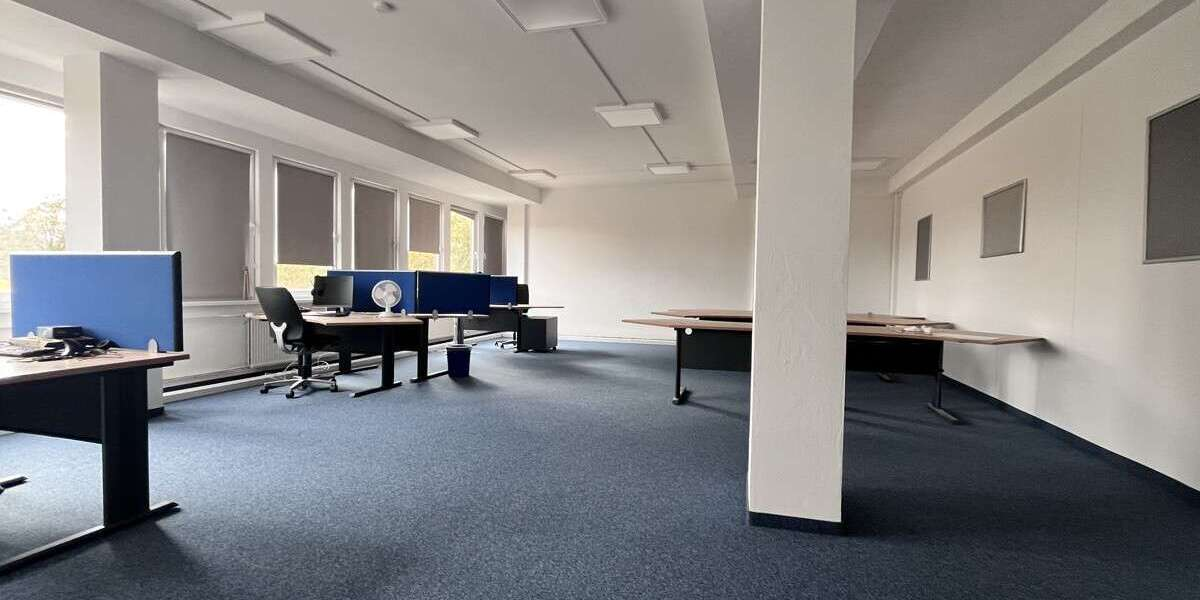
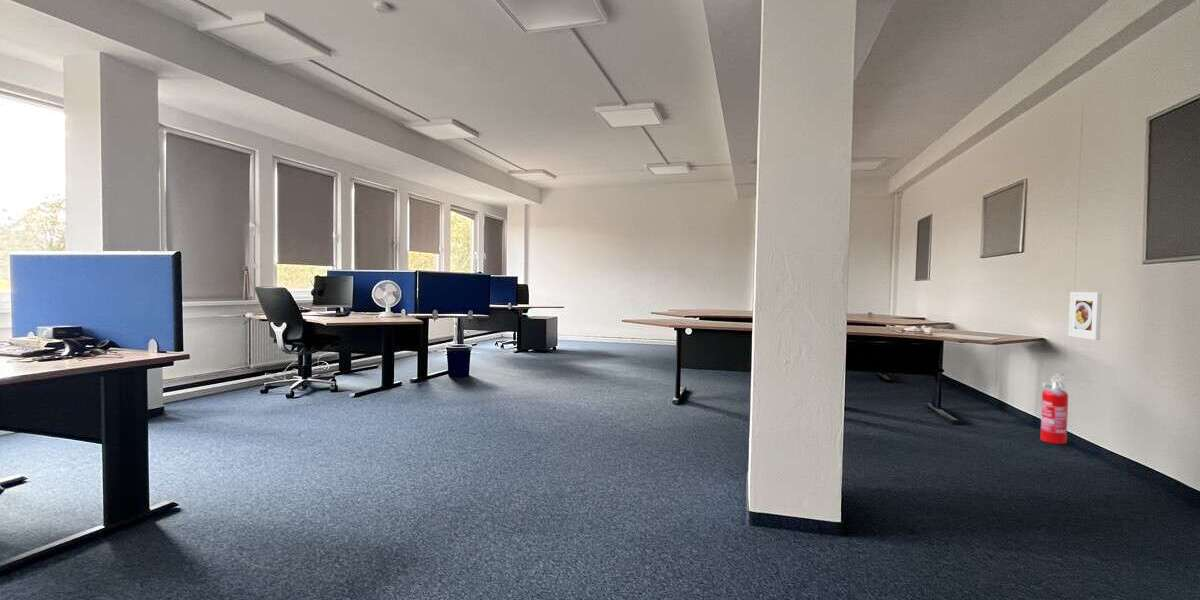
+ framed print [1068,291,1103,341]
+ fire extinguisher [1039,372,1069,445]
